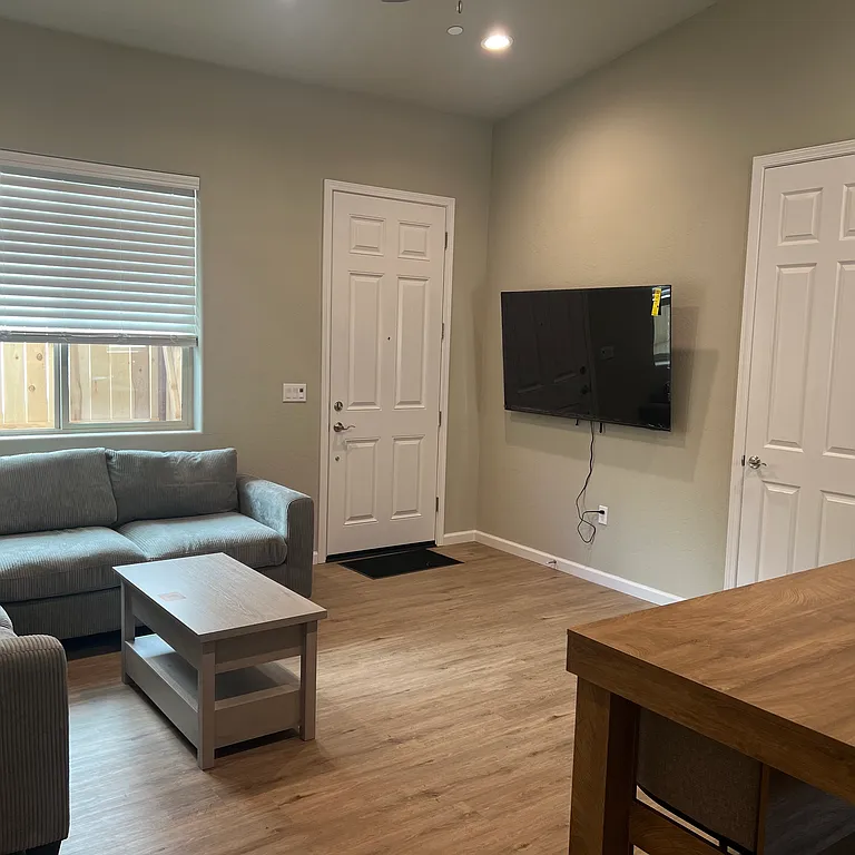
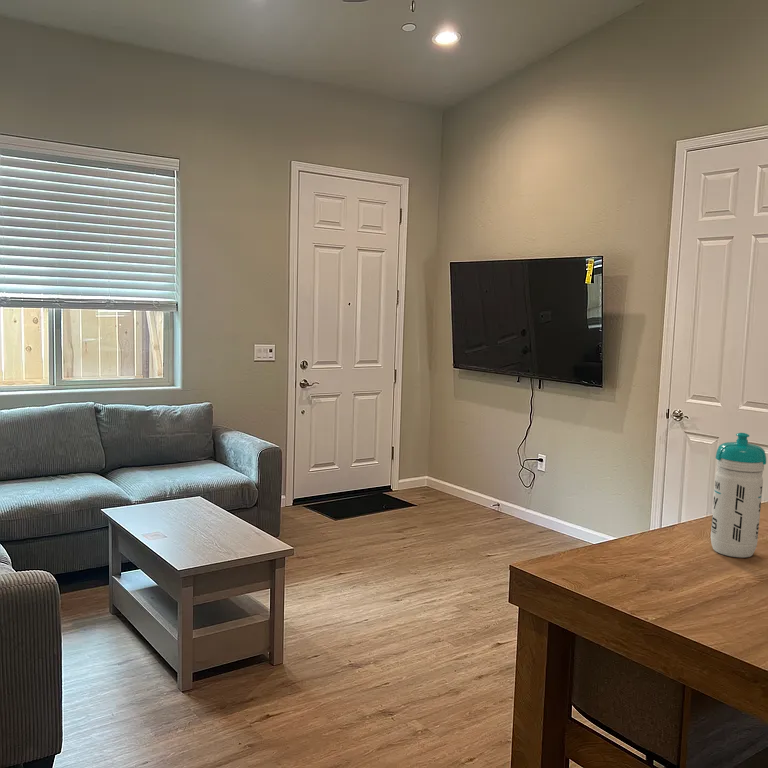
+ water bottle [710,432,767,558]
